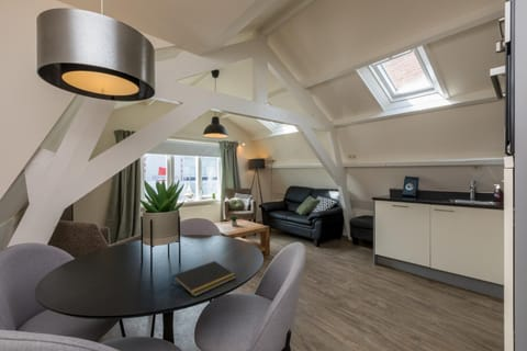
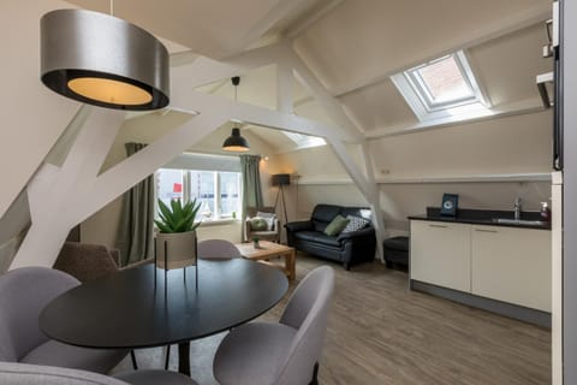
- notepad [171,260,237,298]
